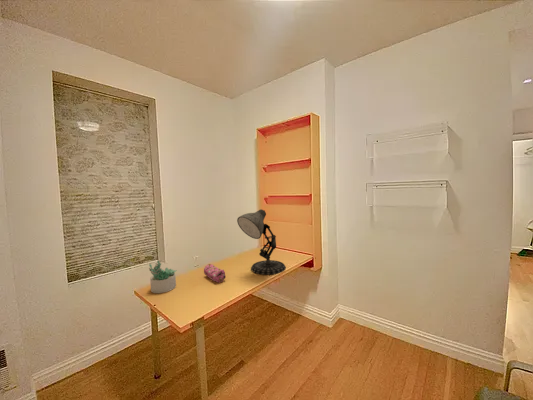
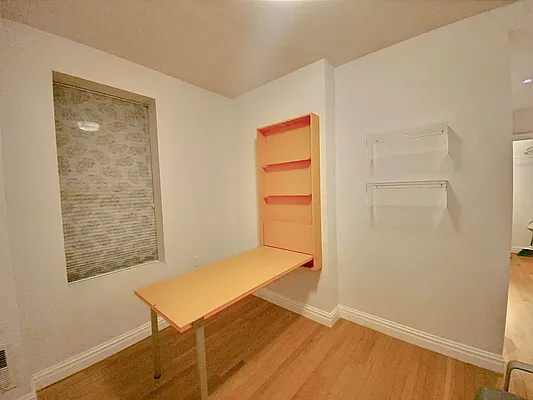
- succulent plant [148,259,177,294]
- pencil case [203,263,226,283]
- desk lamp [236,208,287,276]
